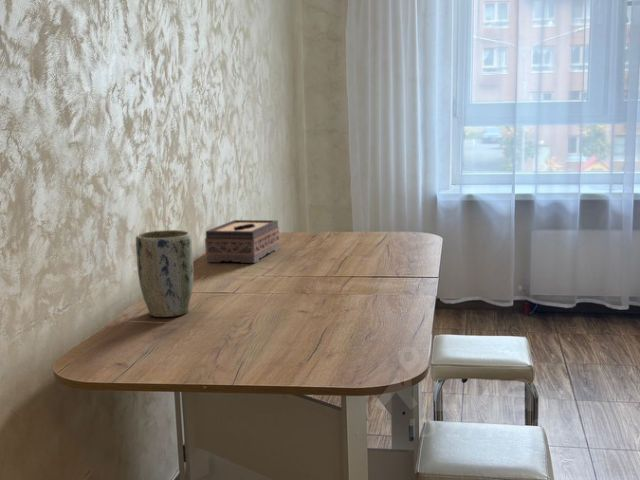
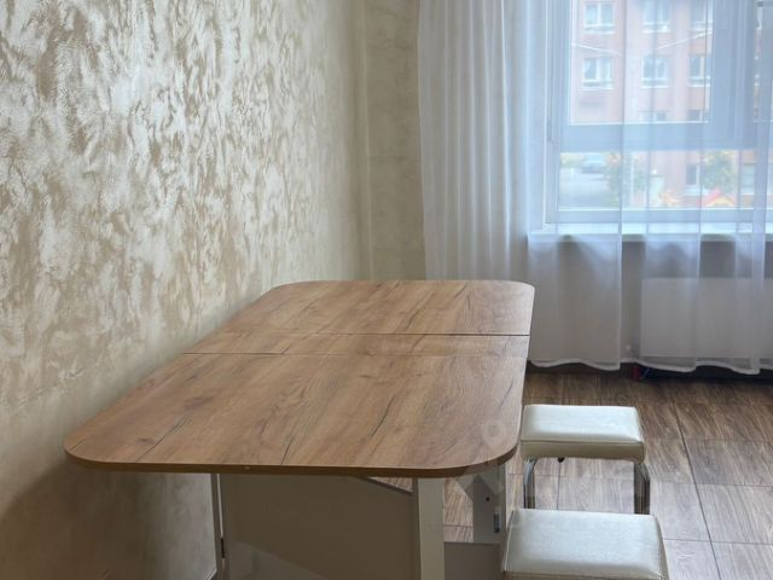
- plant pot [135,229,194,318]
- tissue box [204,219,281,264]
